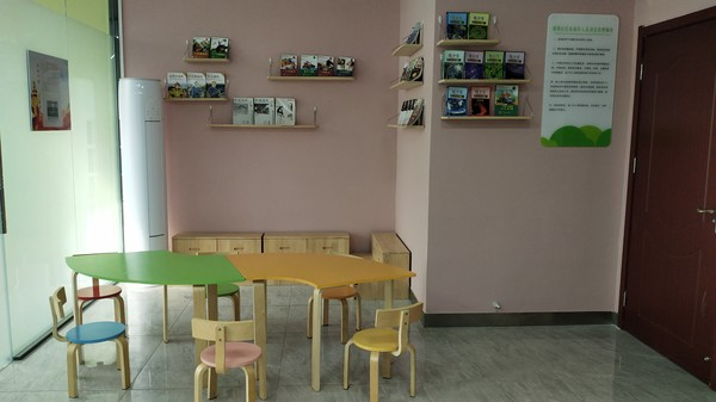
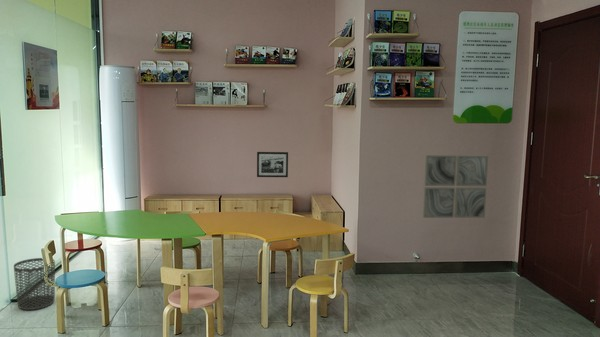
+ wall art [422,154,489,219]
+ picture frame [256,151,289,178]
+ waste bin [13,257,56,311]
